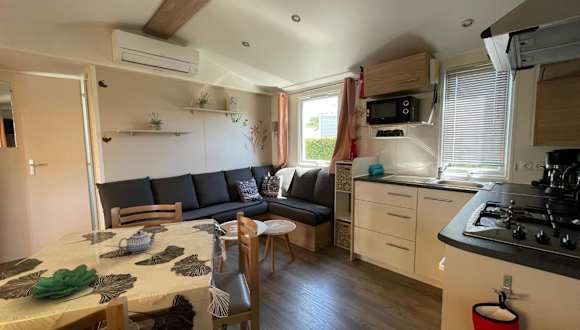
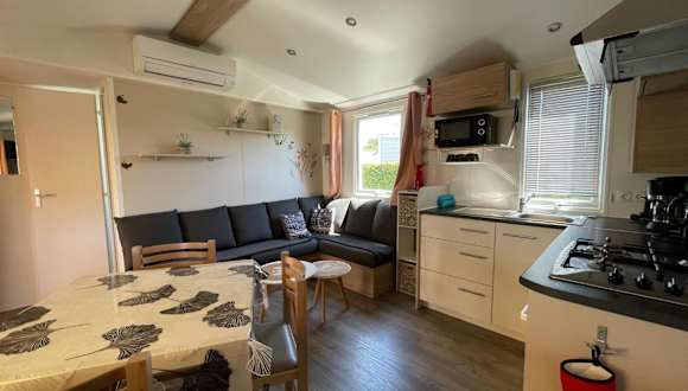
- teapot [118,230,158,254]
- succulent plant [28,263,99,299]
